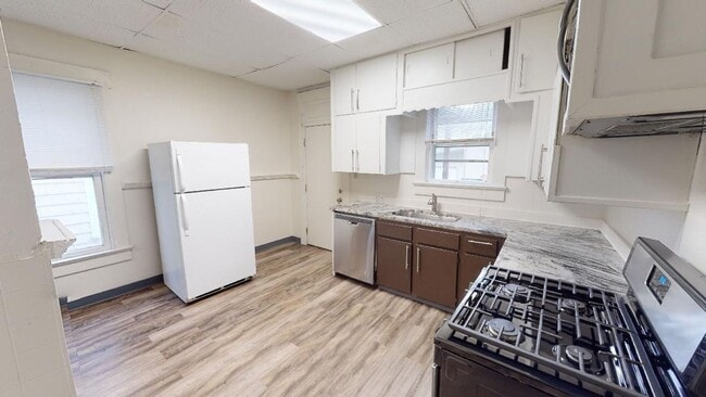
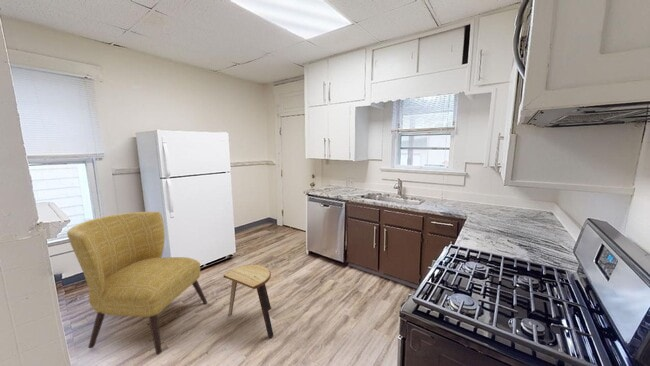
+ stool [223,264,274,339]
+ chair [66,211,208,356]
